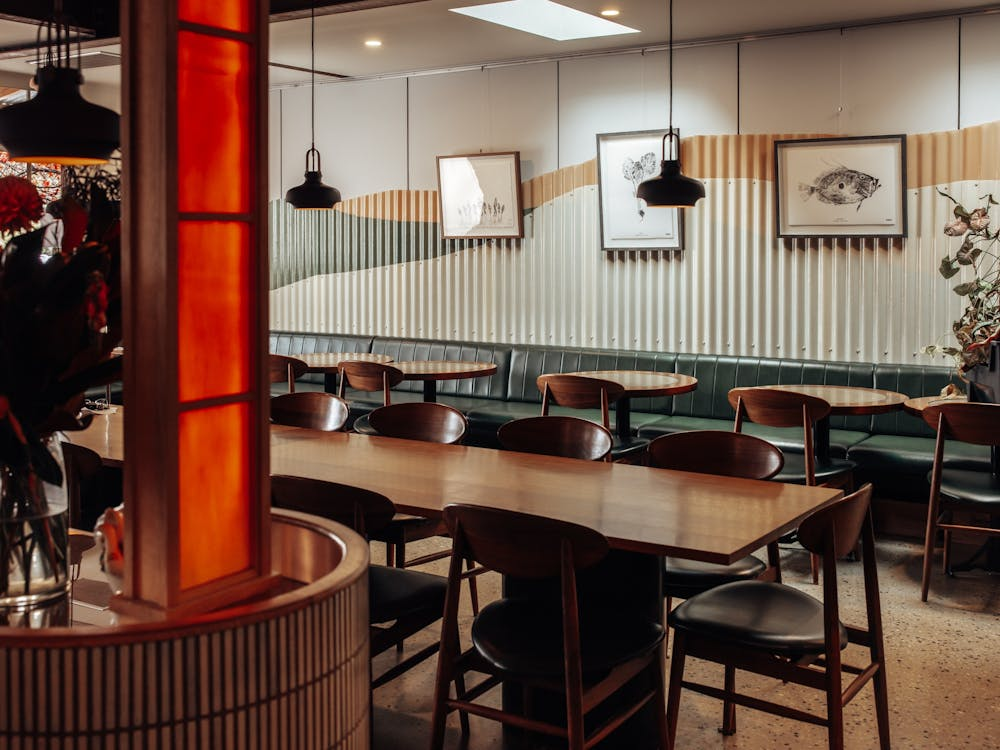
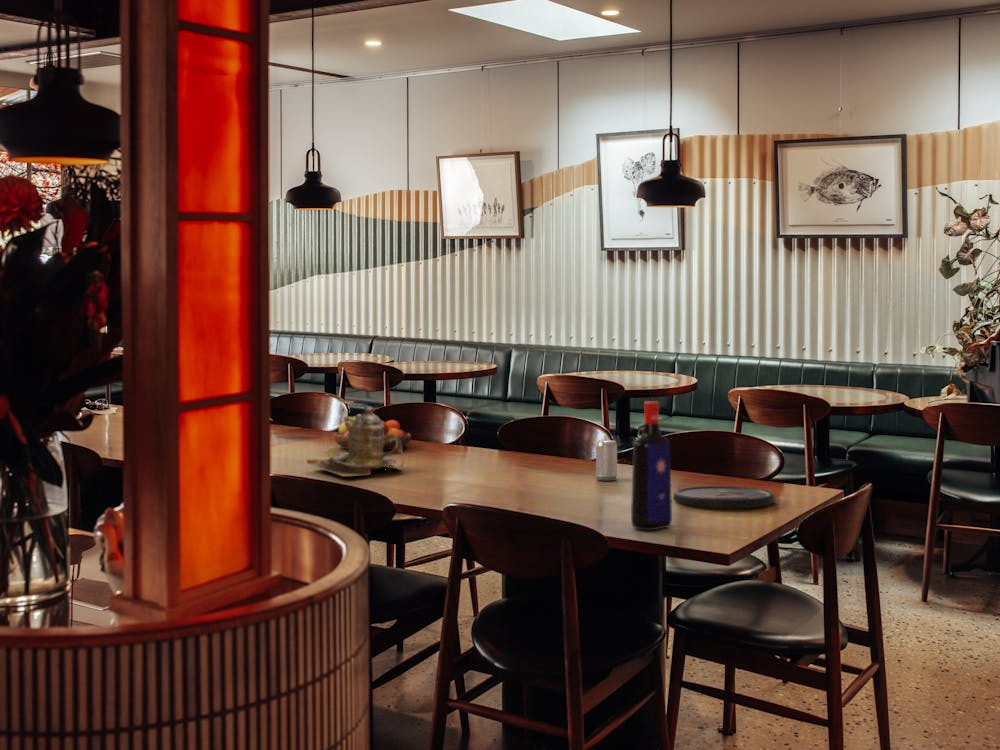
+ fruit bowl [333,413,412,451]
+ teapot [305,405,405,477]
+ liquor bottle [630,401,673,531]
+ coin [673,485,775,509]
+ beverage can [595,439,618,482]
